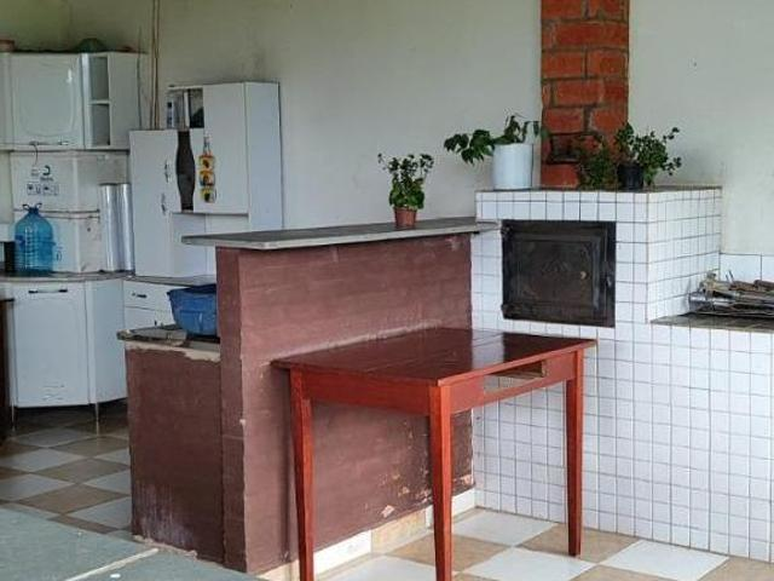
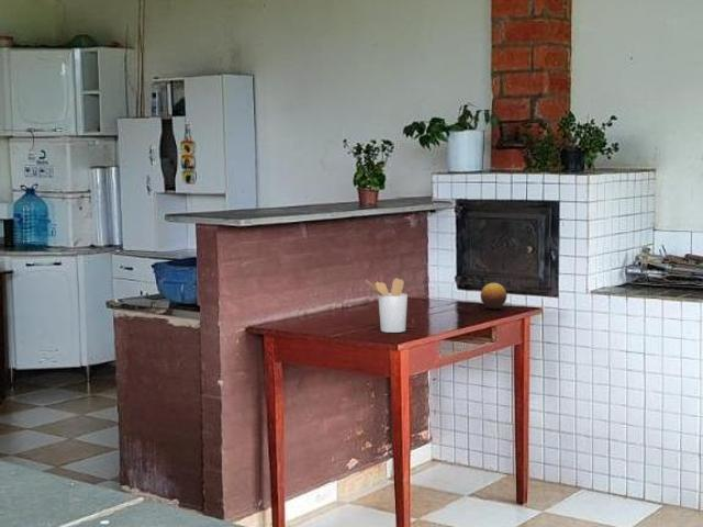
+ fruit [480,281,507,310]
+ utensil holder [365,278,409,334]
